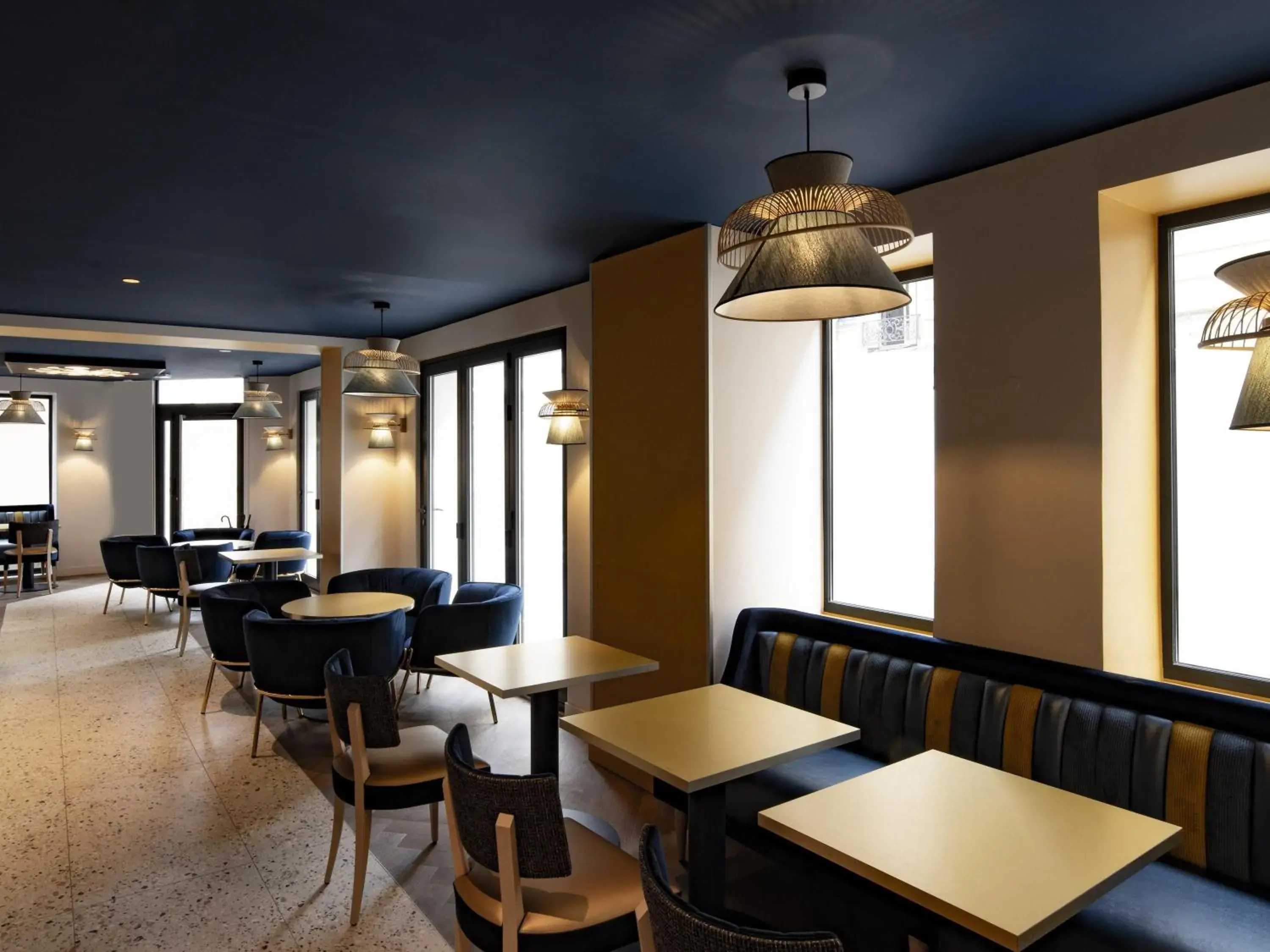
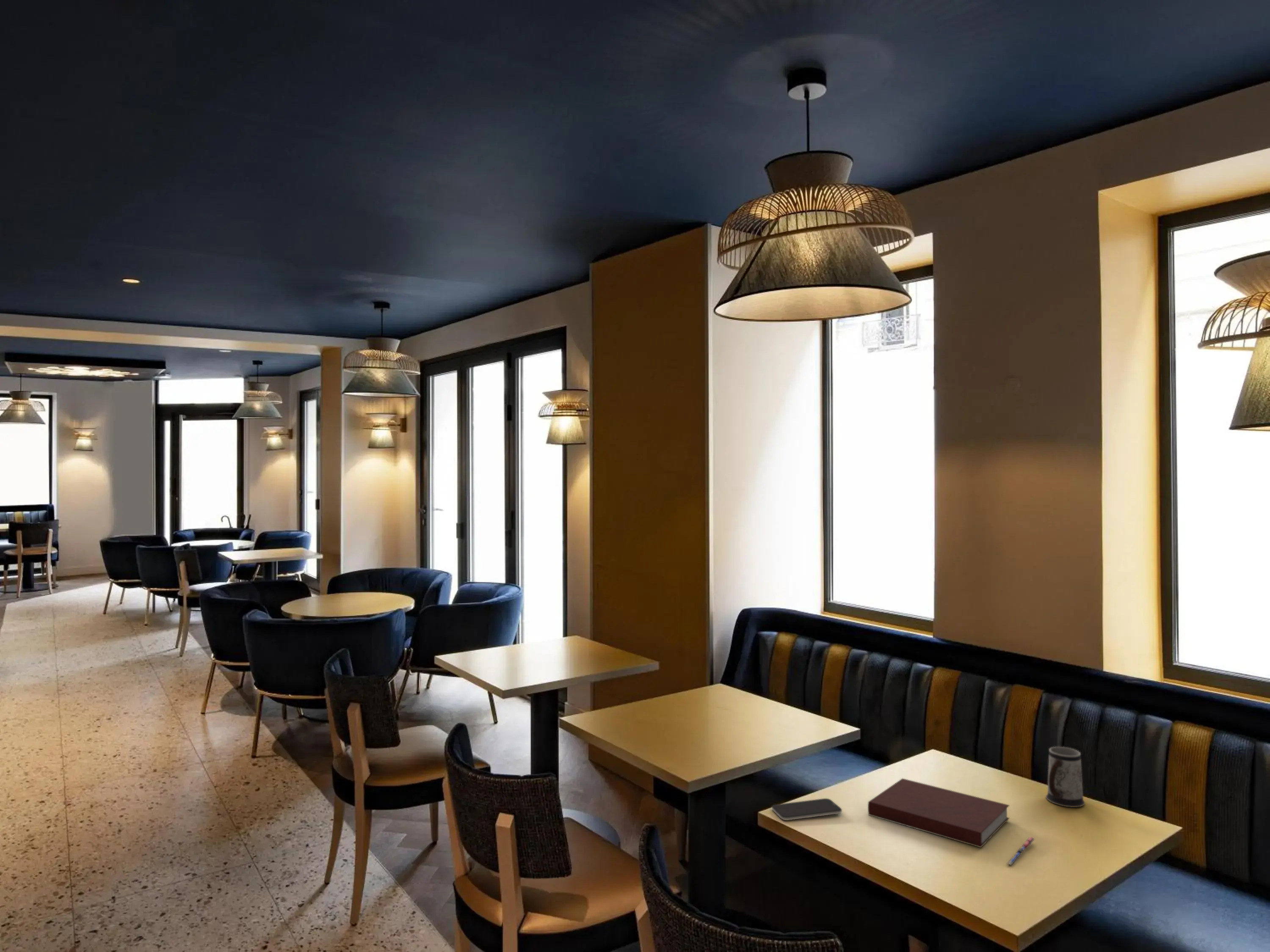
+ pen [1006,836,1035,867]
+ notebook [867,778,1010,848]
+ mug [1046,746,1085,808]
+ smartphone [771,798,842,821]
